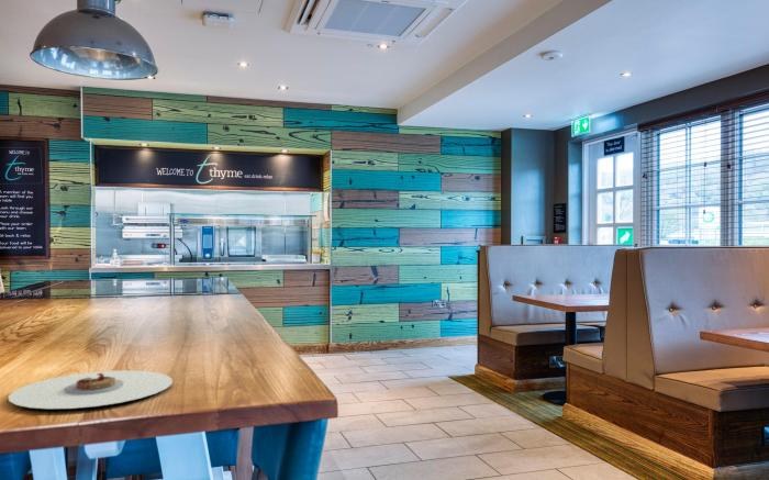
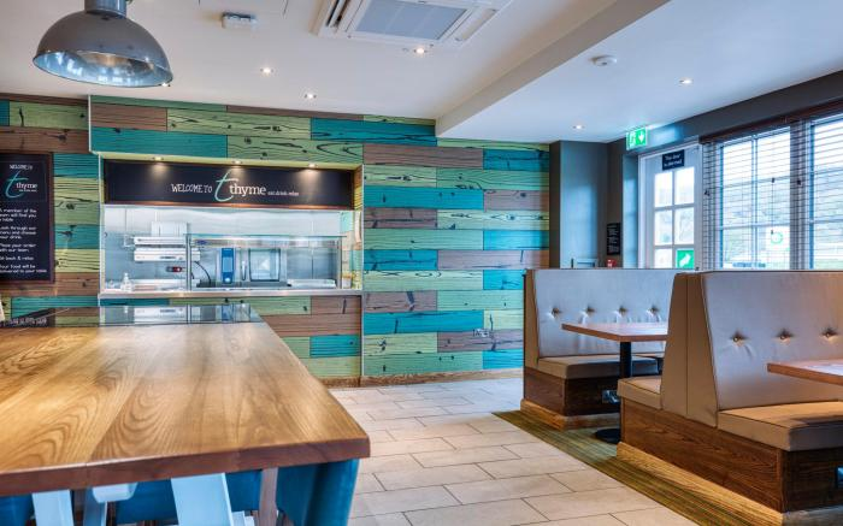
- plate [8,369,174,410]
